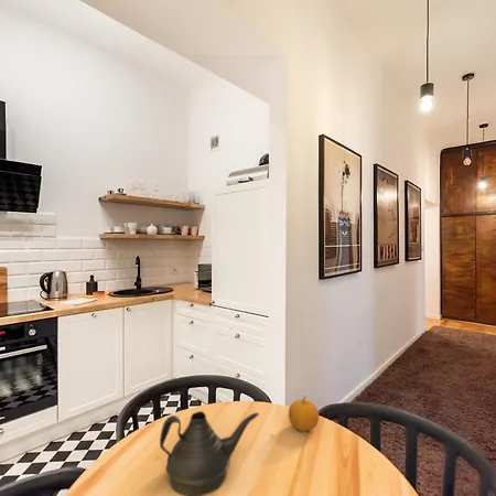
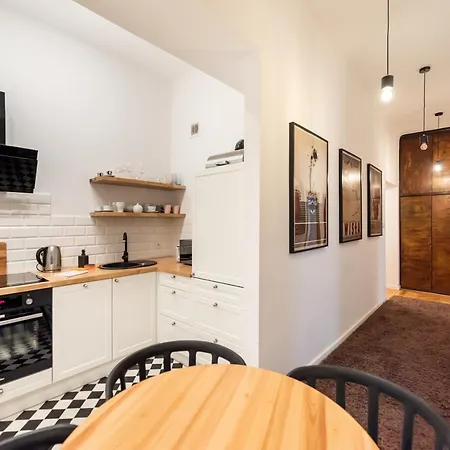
- teapot [159,410,260,496]
- fruit [288,395,320,432]
